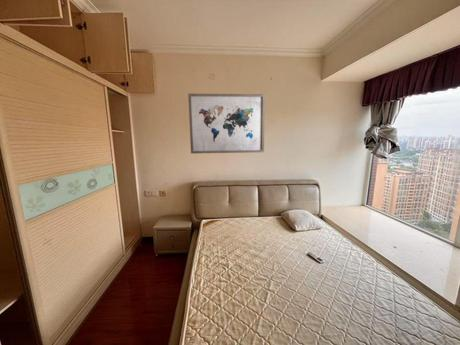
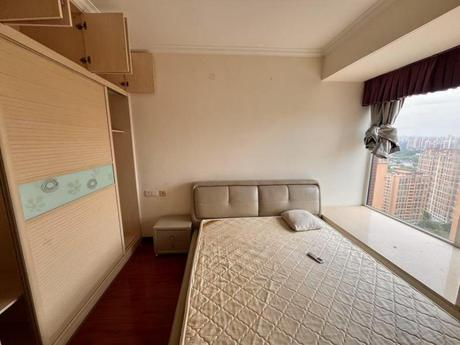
- wall art [187,93,266,154]
